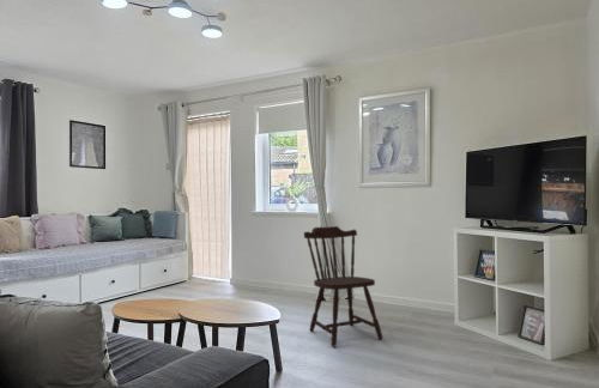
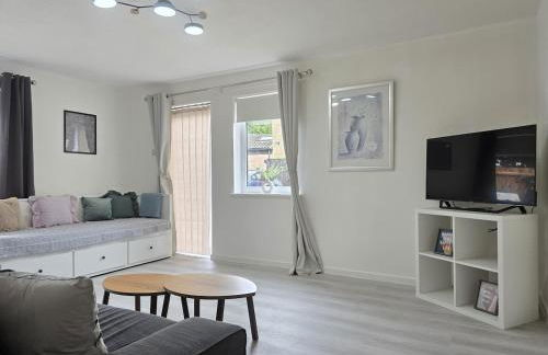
- chair [303,225,383,347]
